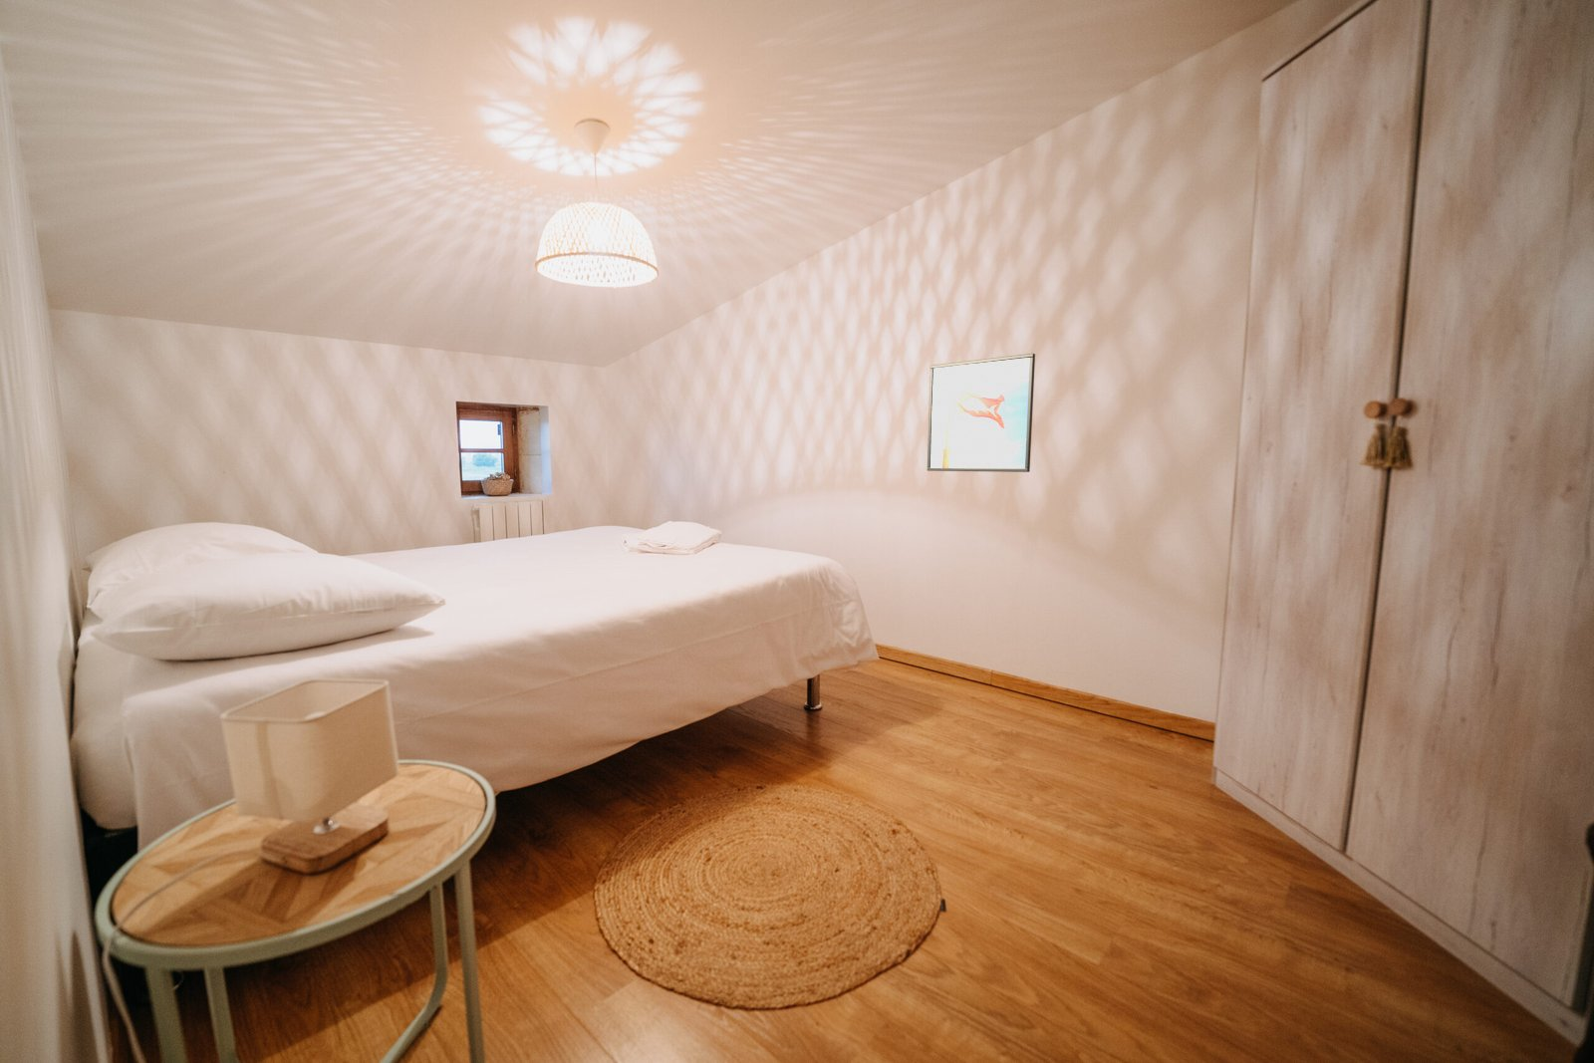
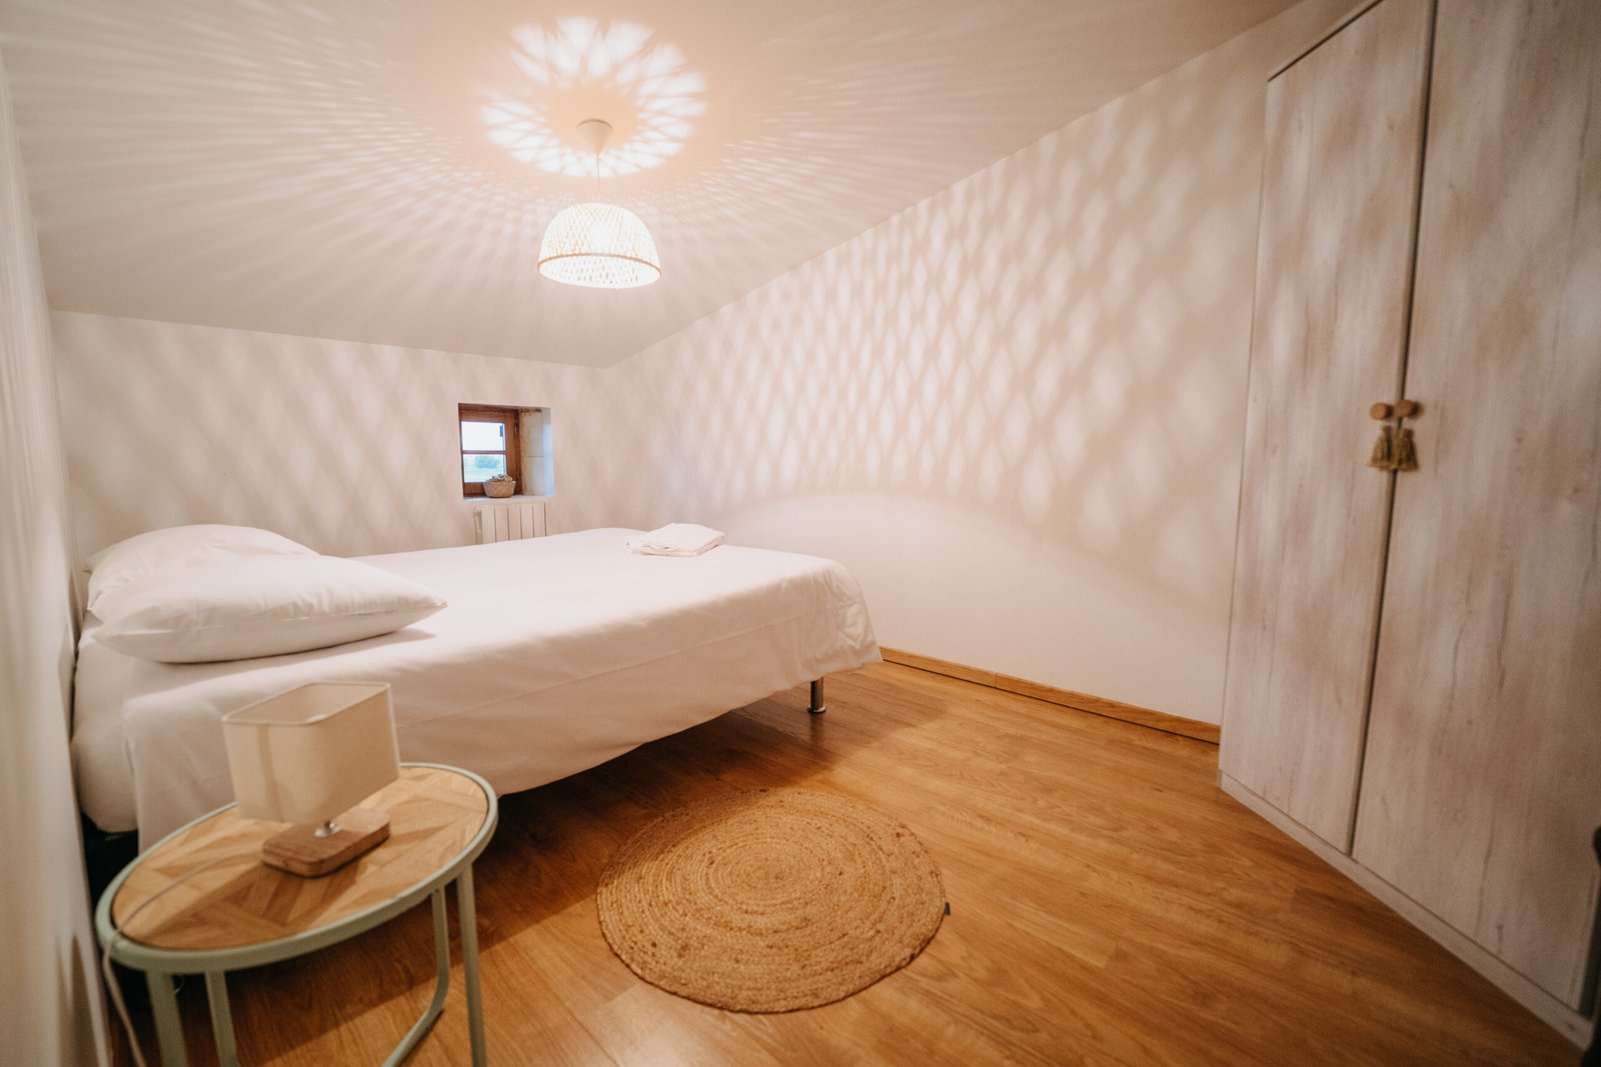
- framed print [926,352,1037,473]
